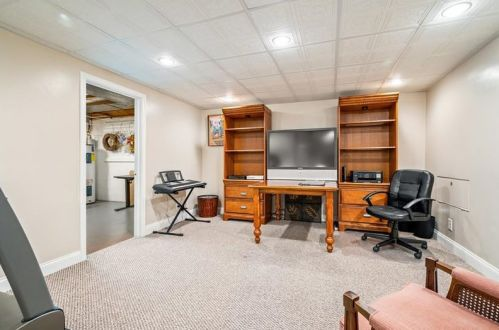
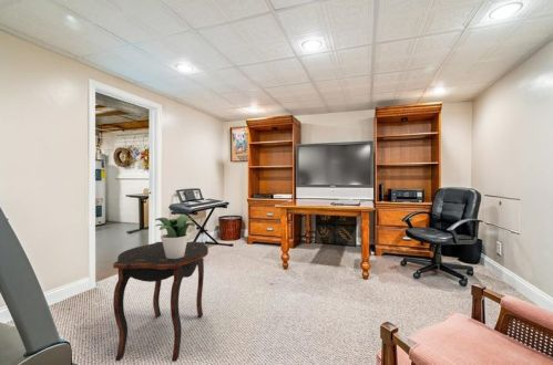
+ side table [112,241,209,363]
+ potted plant [154,215,196,259]
